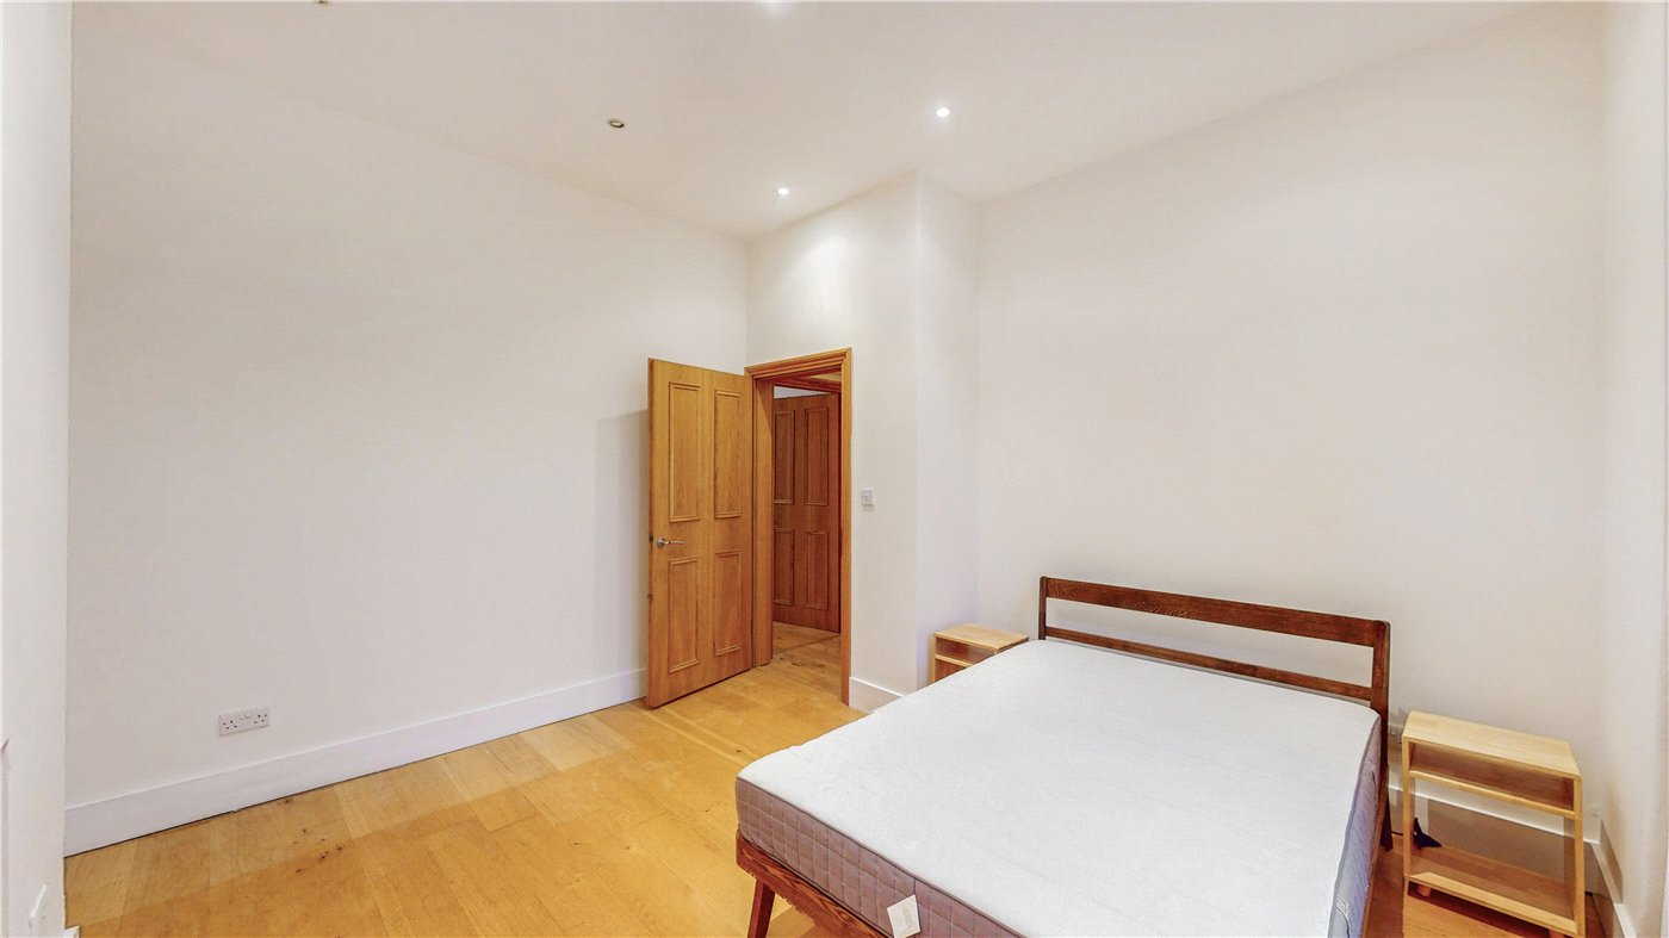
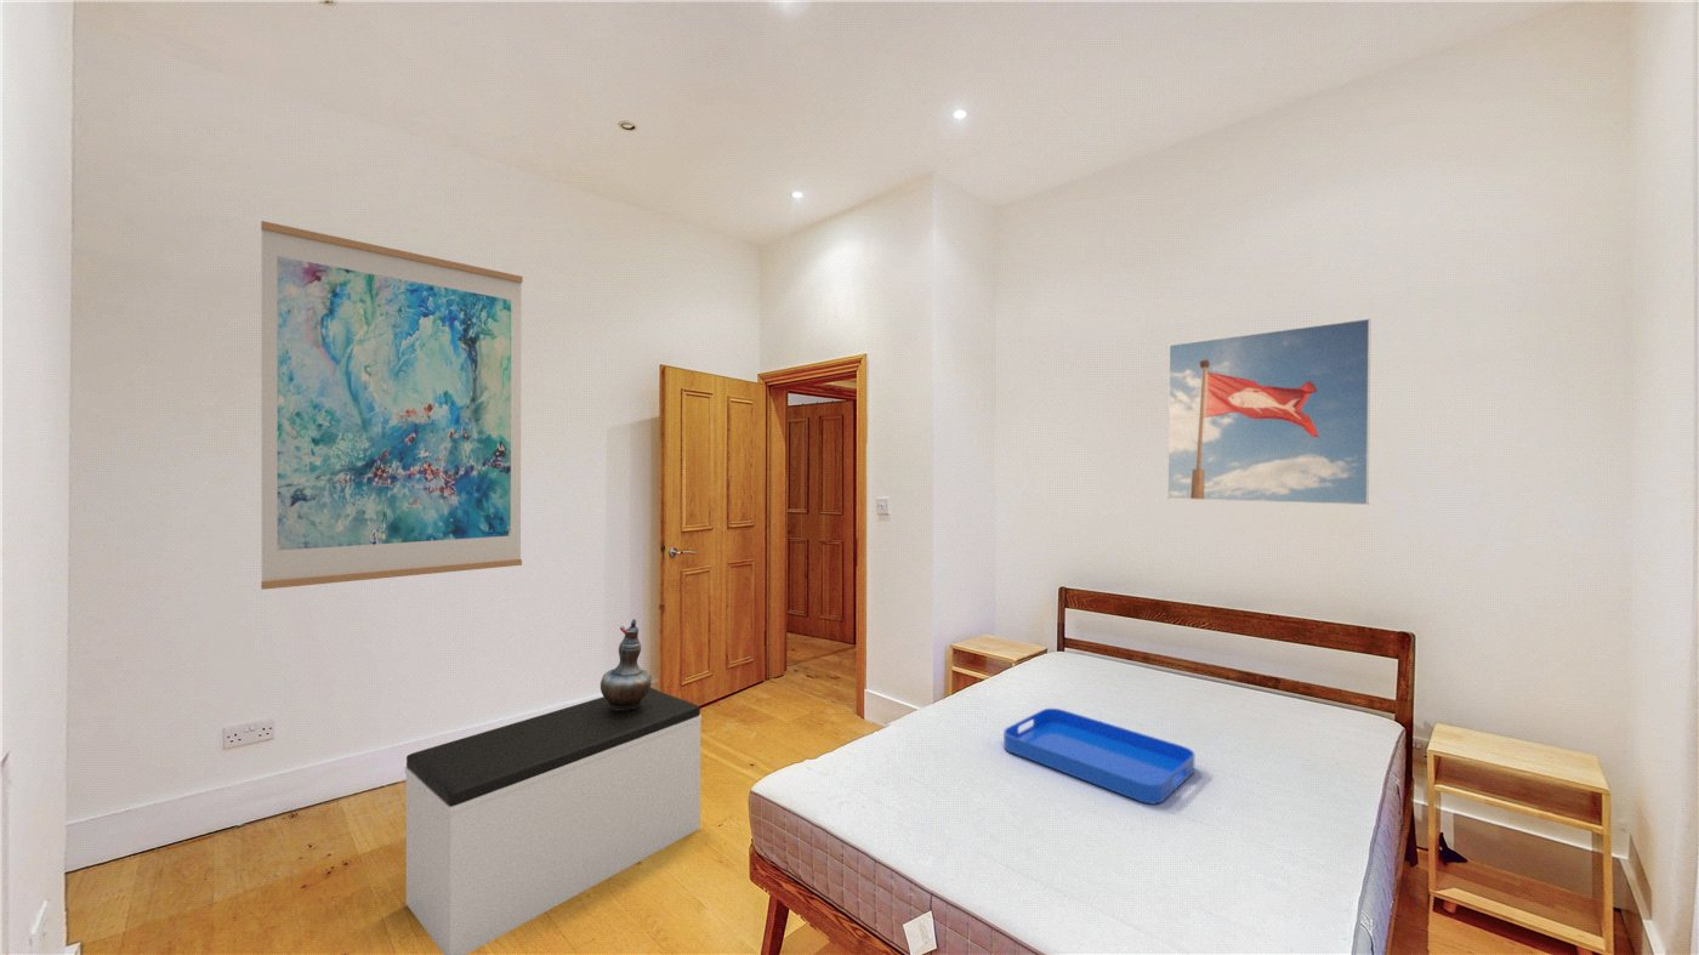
+ serving tray [1002,707,1195,806]
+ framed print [1166,317,1371,506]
+ decorative vase [600,618,653,711]
+ wall art [260,220,524,591]
+ bench [404,687,703,955]
